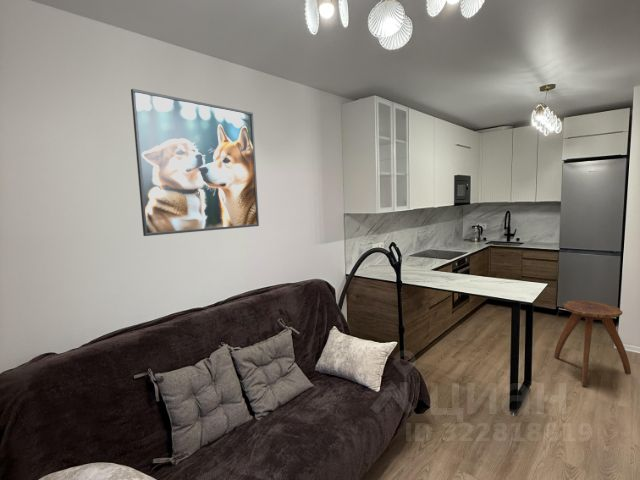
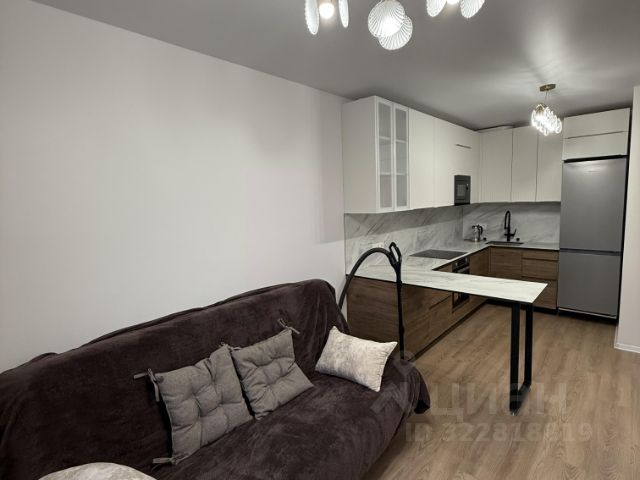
- stool [553,300,632,387]
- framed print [130,88,260,237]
